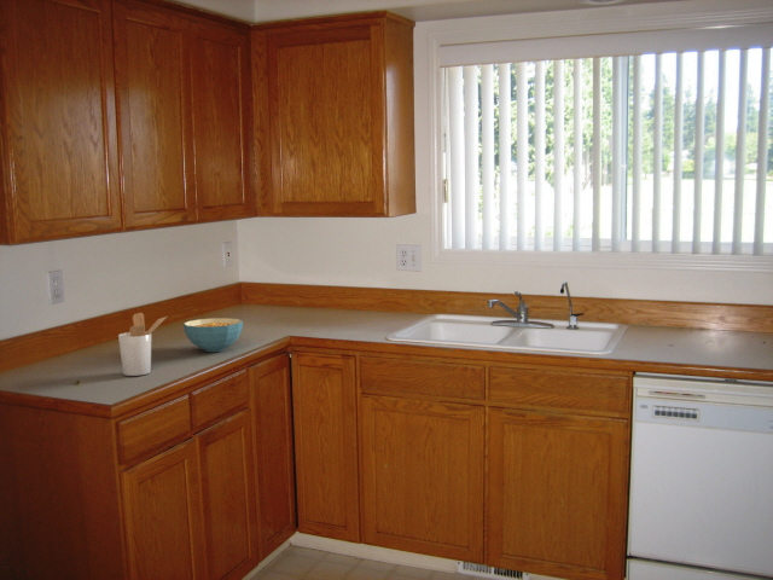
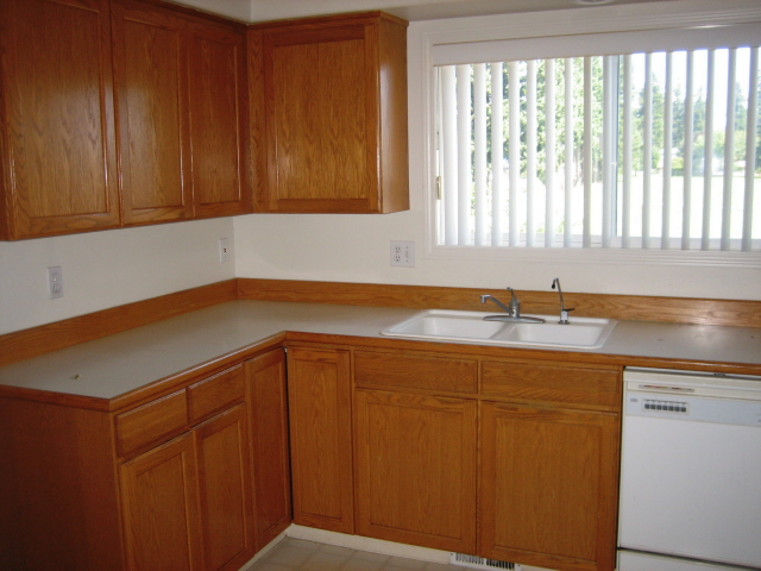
- cereal bowl [182,317,244,353]
- utensil holder [117,312,167,377]
